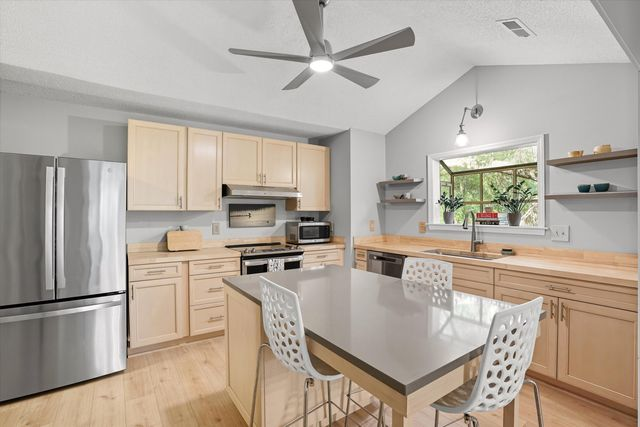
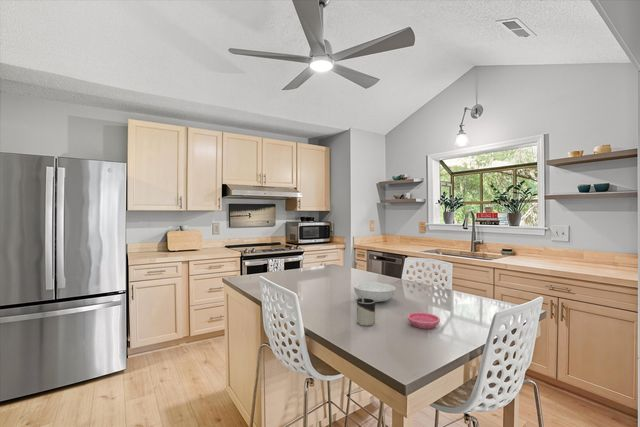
+ serving bowl [353,281,396,303]
+ saucer [407,312,441,330]
+ cup [356,298,376,327]
